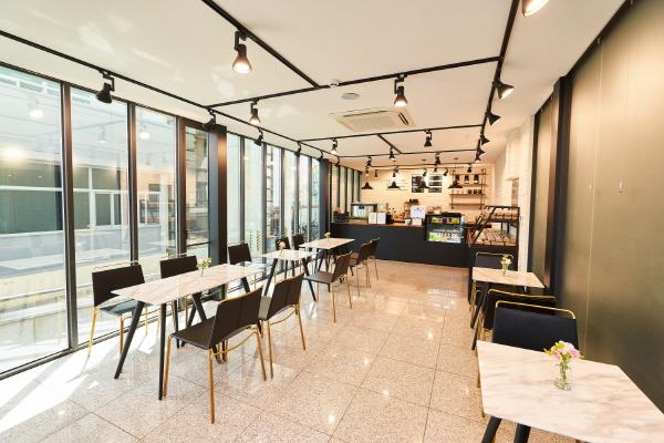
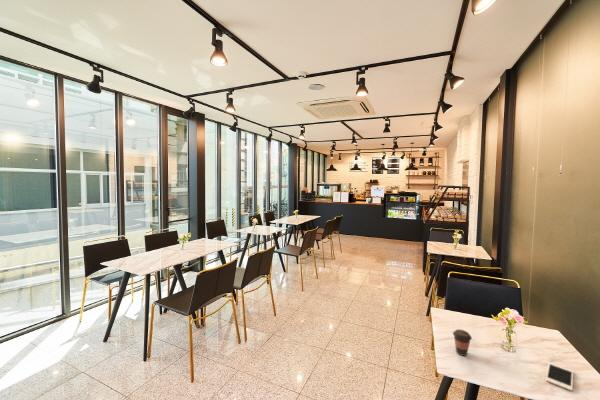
+ coffee cup [452,329,473,357]
+ cell phone [544,362,574,392]
